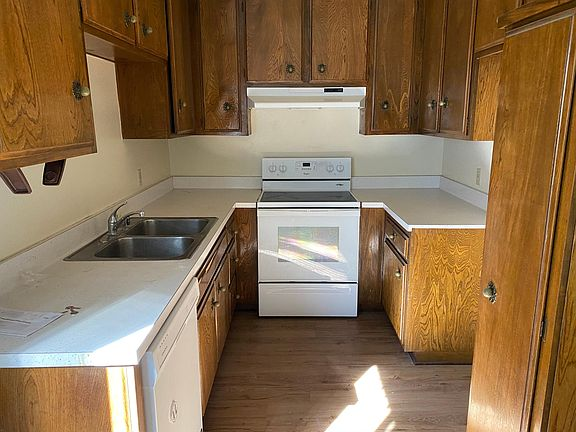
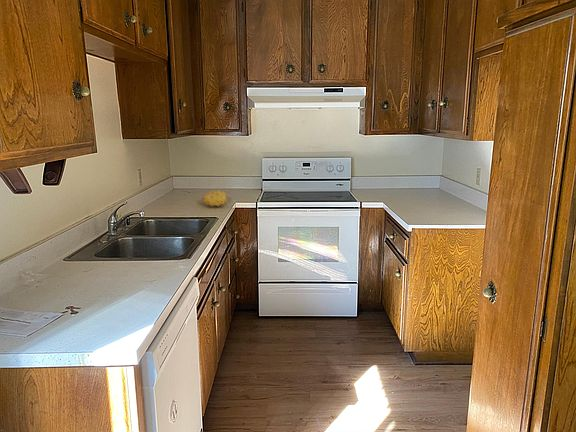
+ fruit [202,189,228,208]
